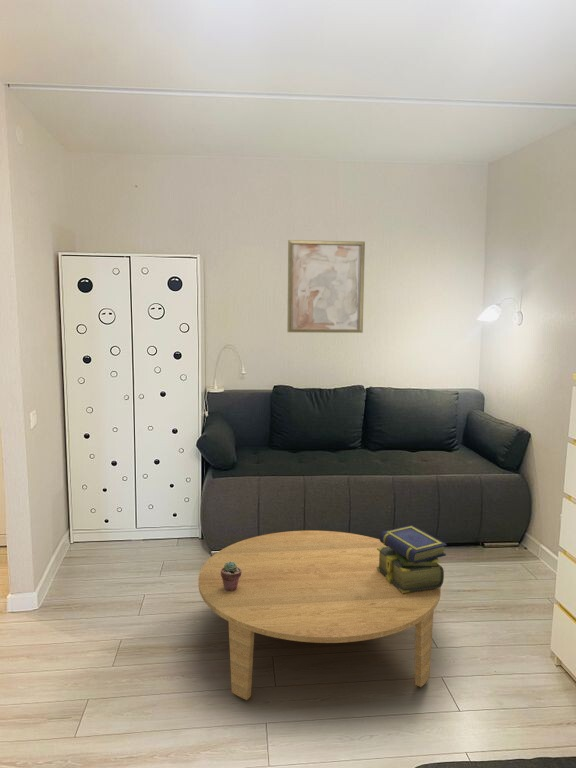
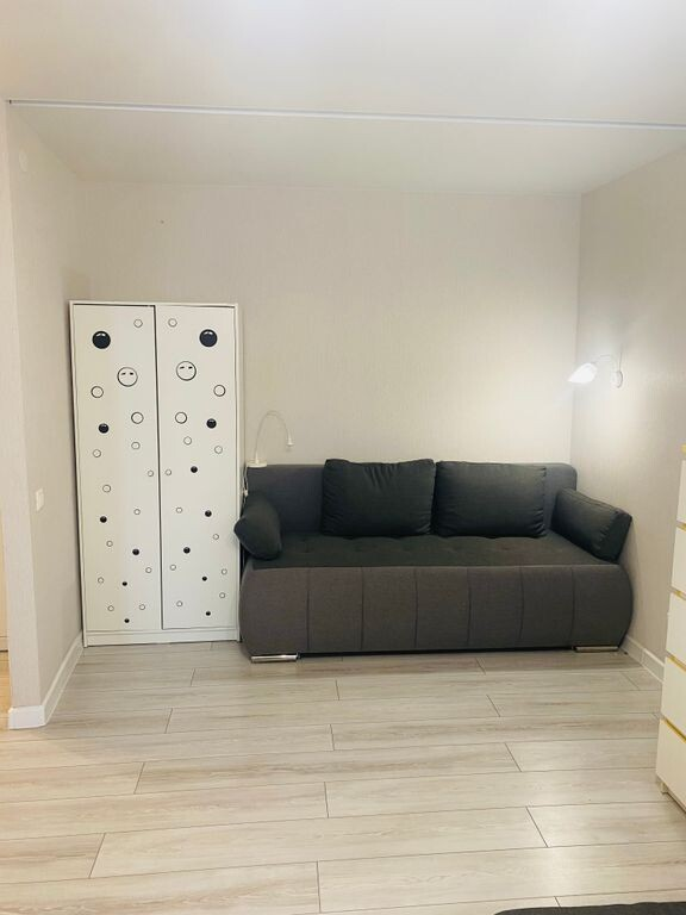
- coffee table [198,530,442,701]
- wall art [287,239,366,334]
- stack of books [376,524,448,593]
- potted succulent [221,561,242,592]
